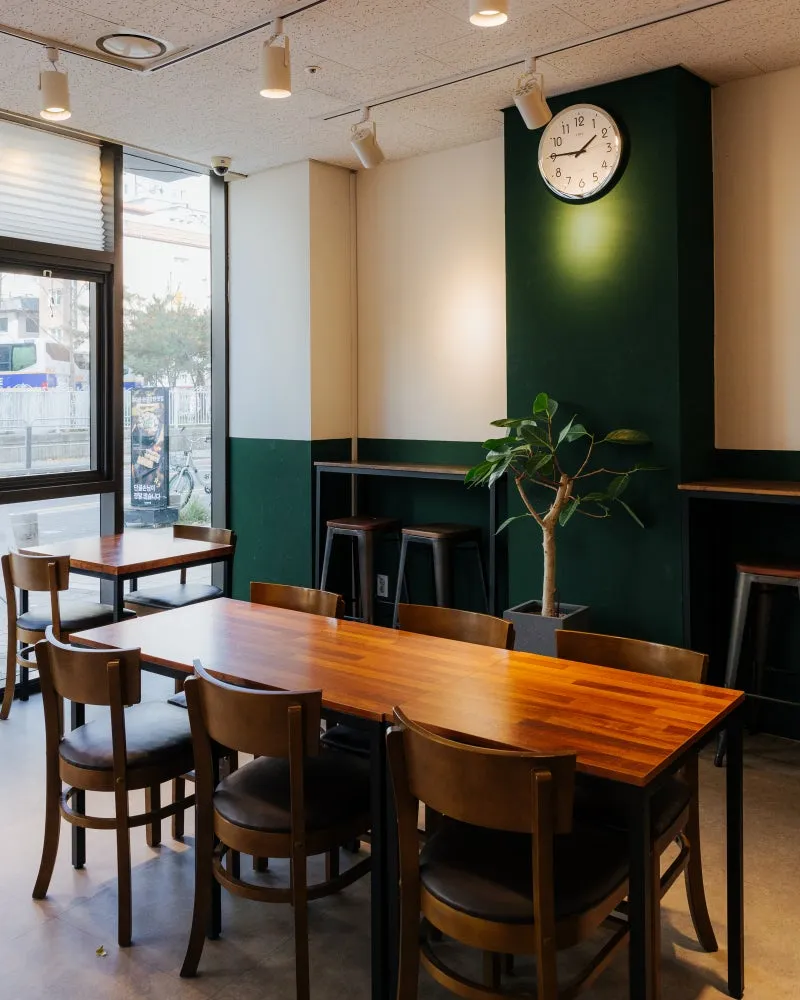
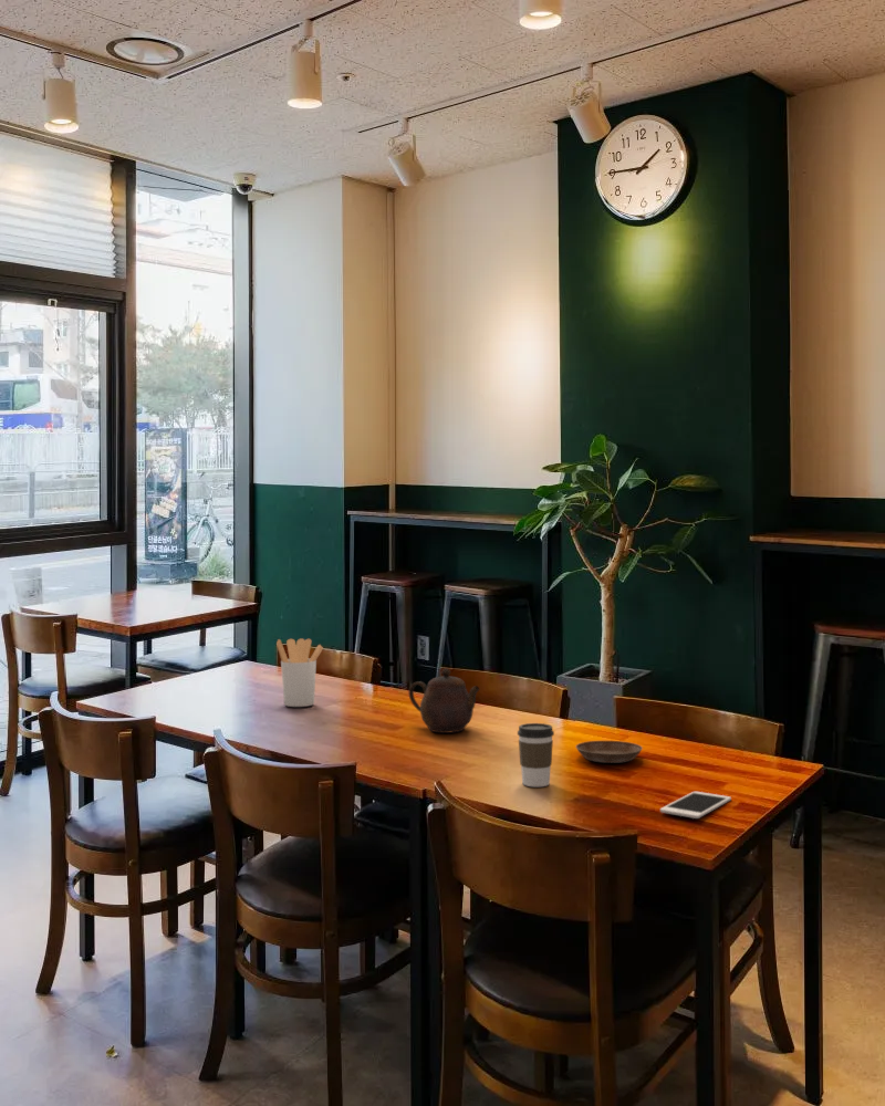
+ utensil holder [275,637,324,708]
+ cell phone [659,791,732,820]
+ teapot [408,668,480,734]
+ coffee cup [517,722,555,789]
+ saucer [575,740,644,764]
